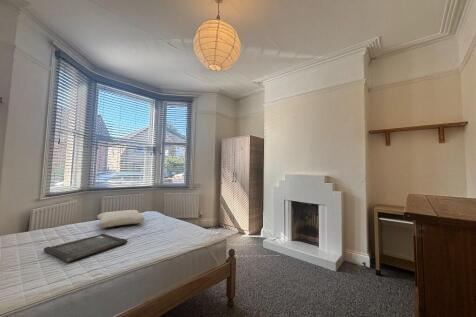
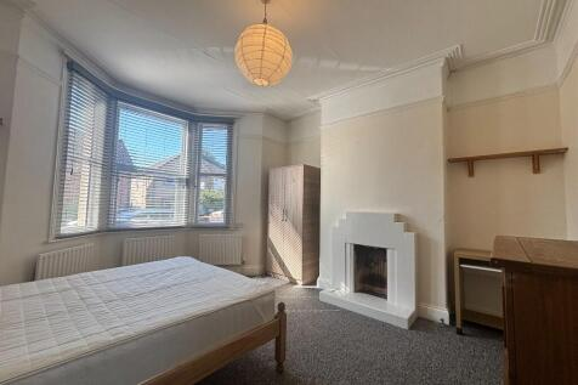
- pillow [96,209,146,229]
- serving tray [43,233,128,263]
